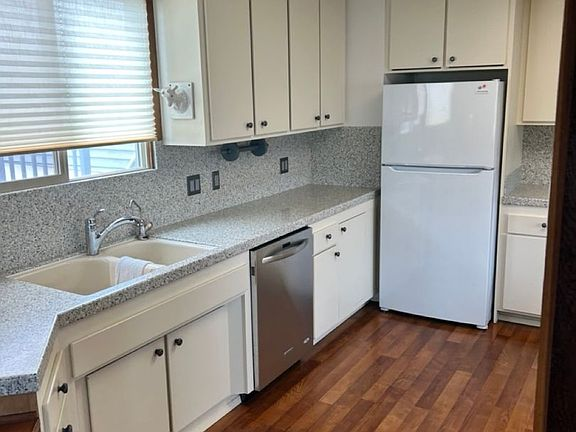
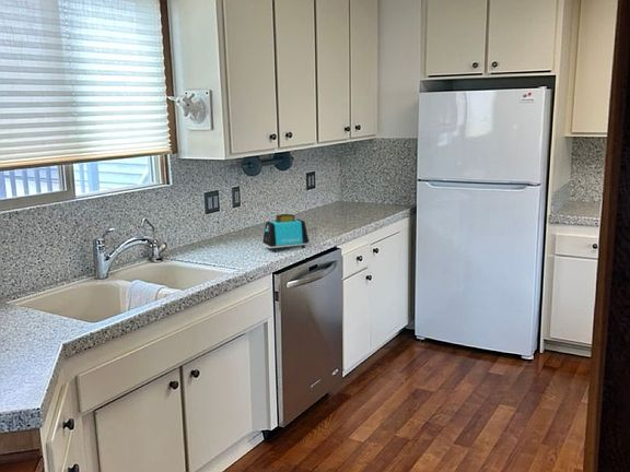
+ toaster [261,213,310,252]
